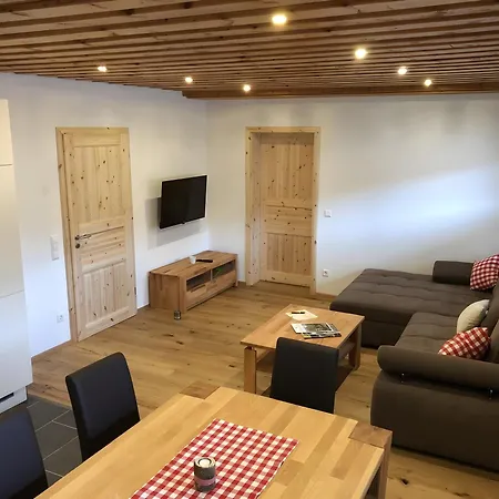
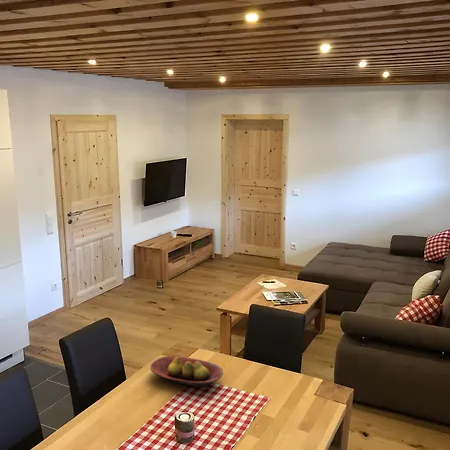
+ fruit bowl [149,355,224,388]
